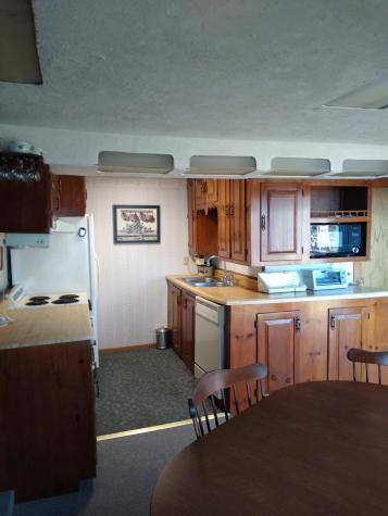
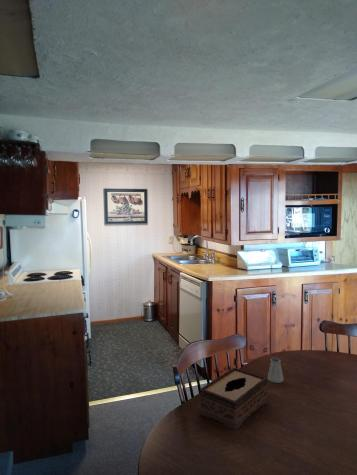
+ tissue box [198,367,269,431]
+ saltshaker [267,356,285,384]
